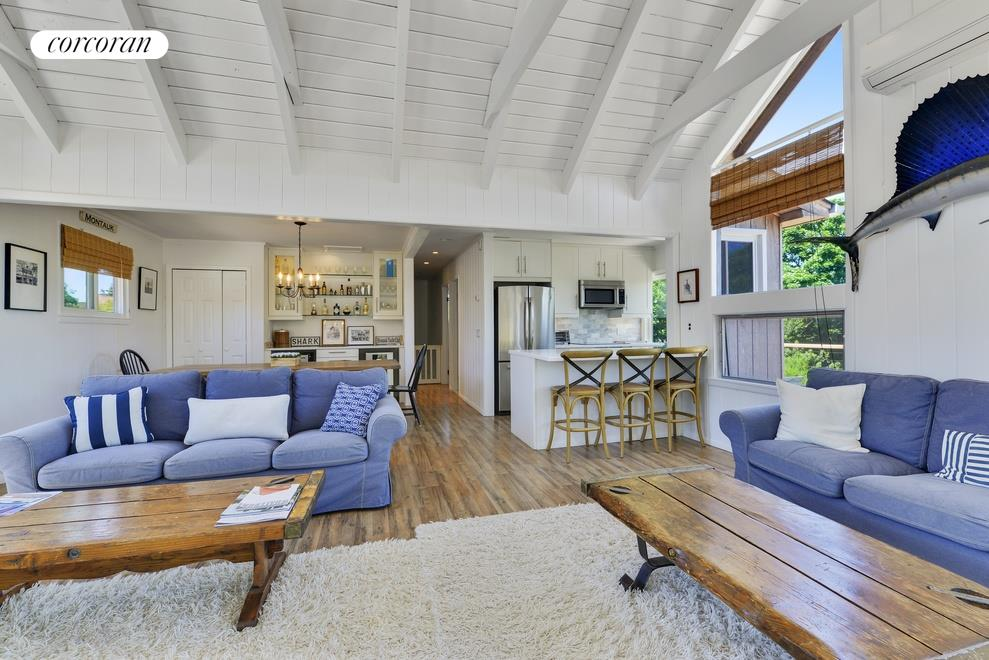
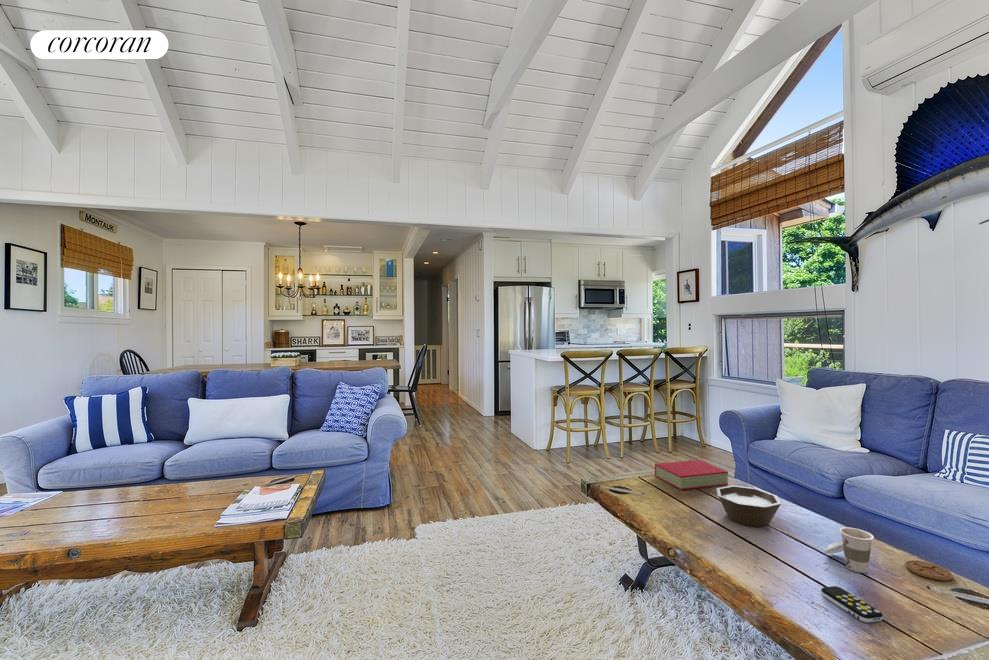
+ cup [823,526,875,574]
+ coaster [904,559,954,582]
+ remote control [820,585,884,623]
+ book [654,459,729,491]
+ bowl [716,485,782,528]
